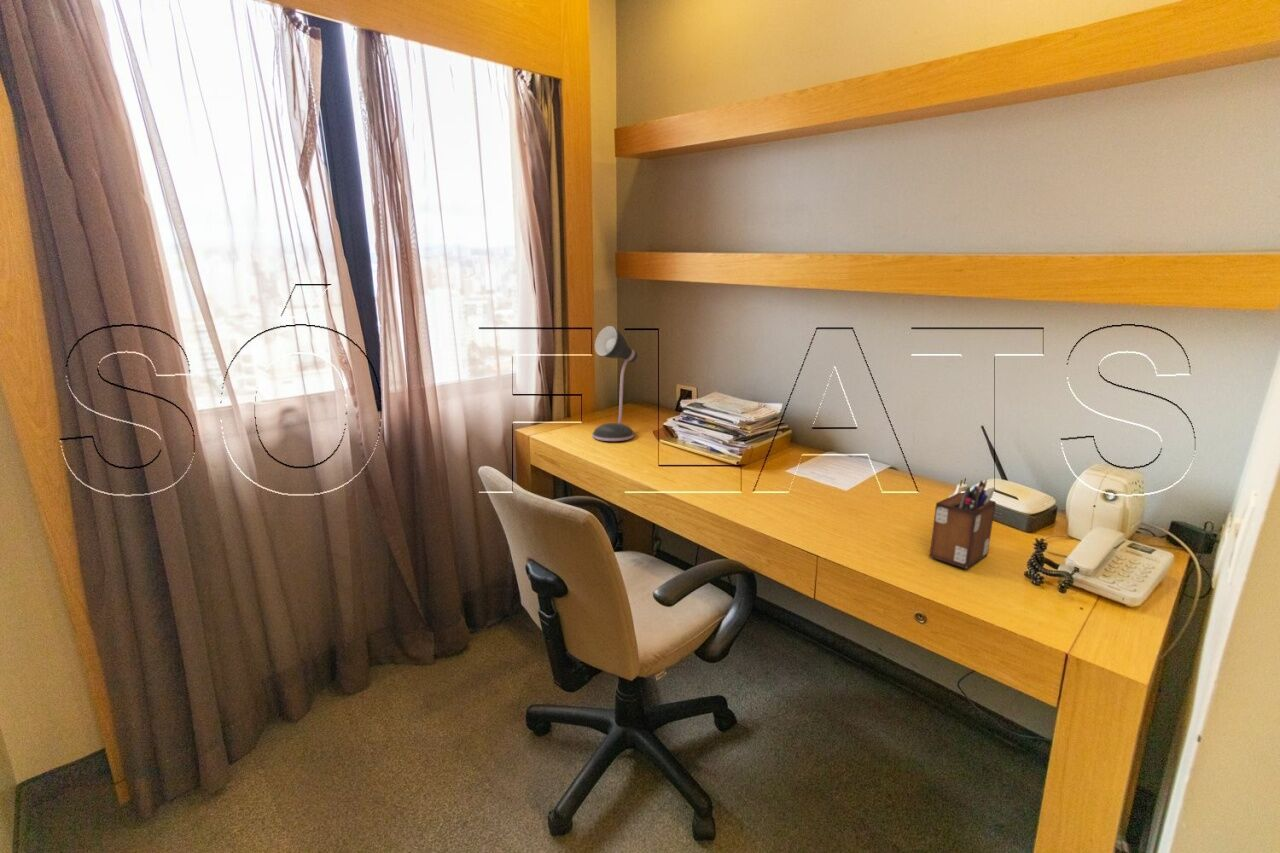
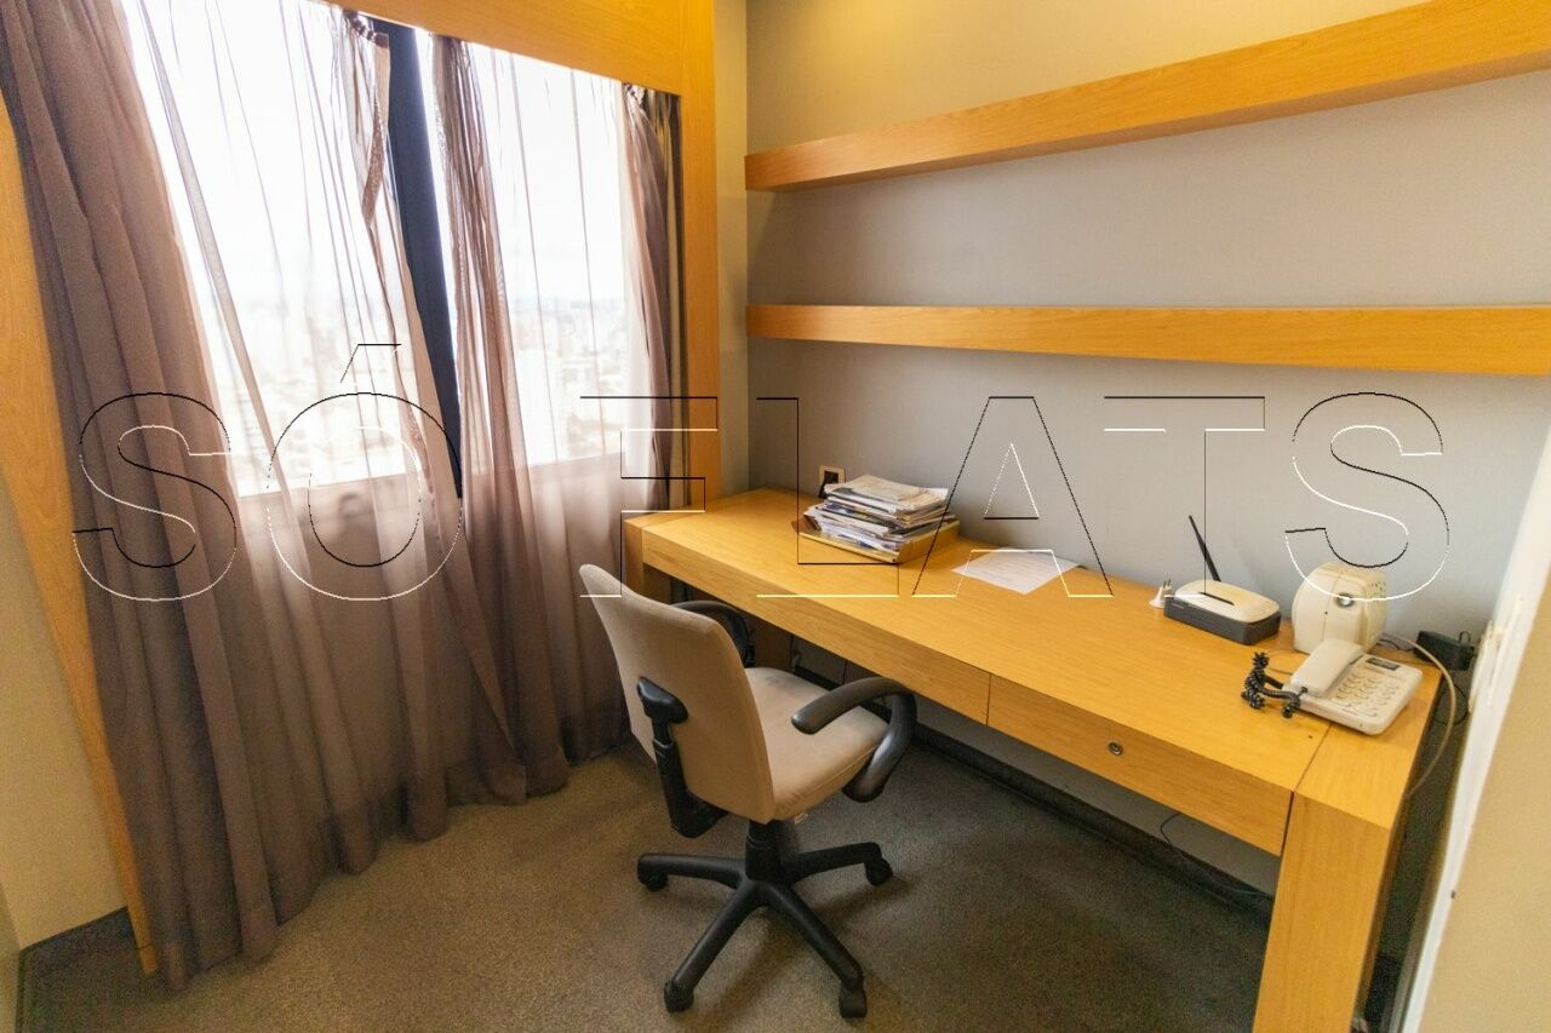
- desk organizer [929,478,997,570]
- desk lamp [591,325,638,442]
